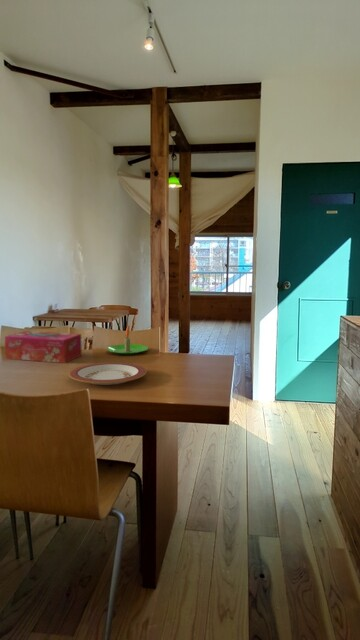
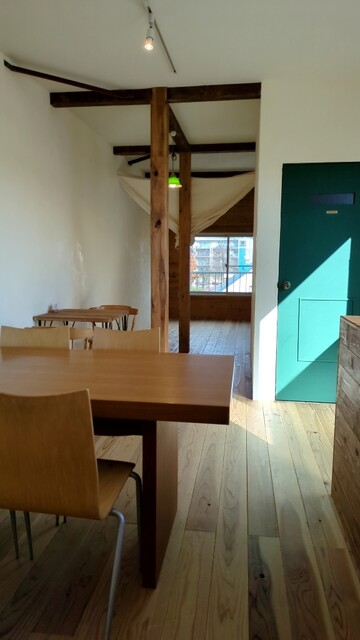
- candle [106,324,149,355]
- tissue box [4,330,83,364]
- plate [68,362,147,386]
